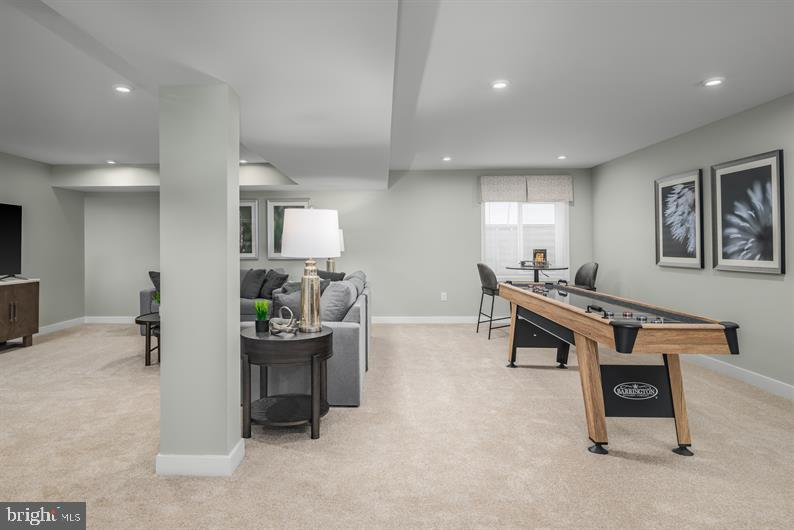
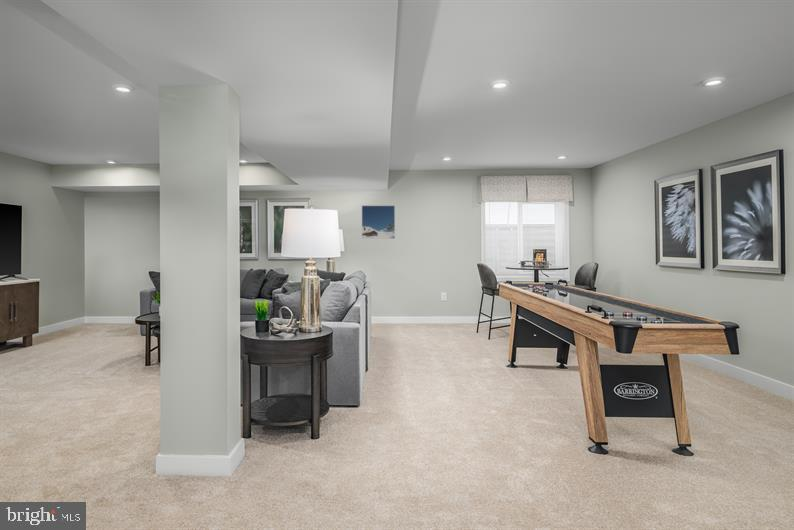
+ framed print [361,205,396,240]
